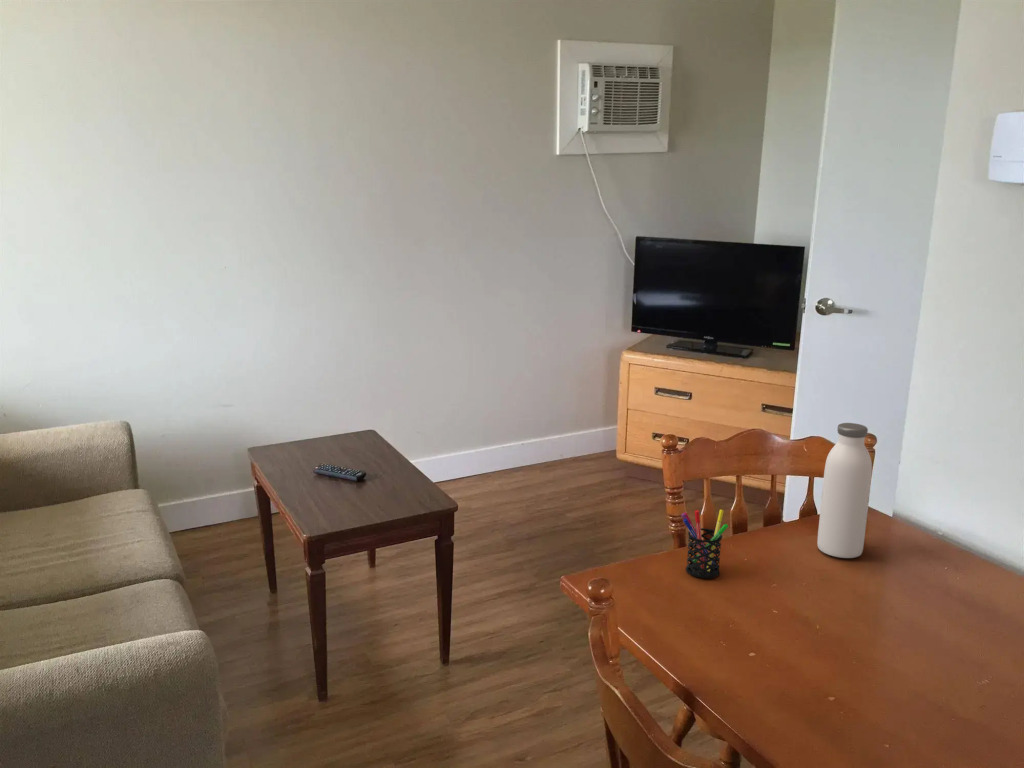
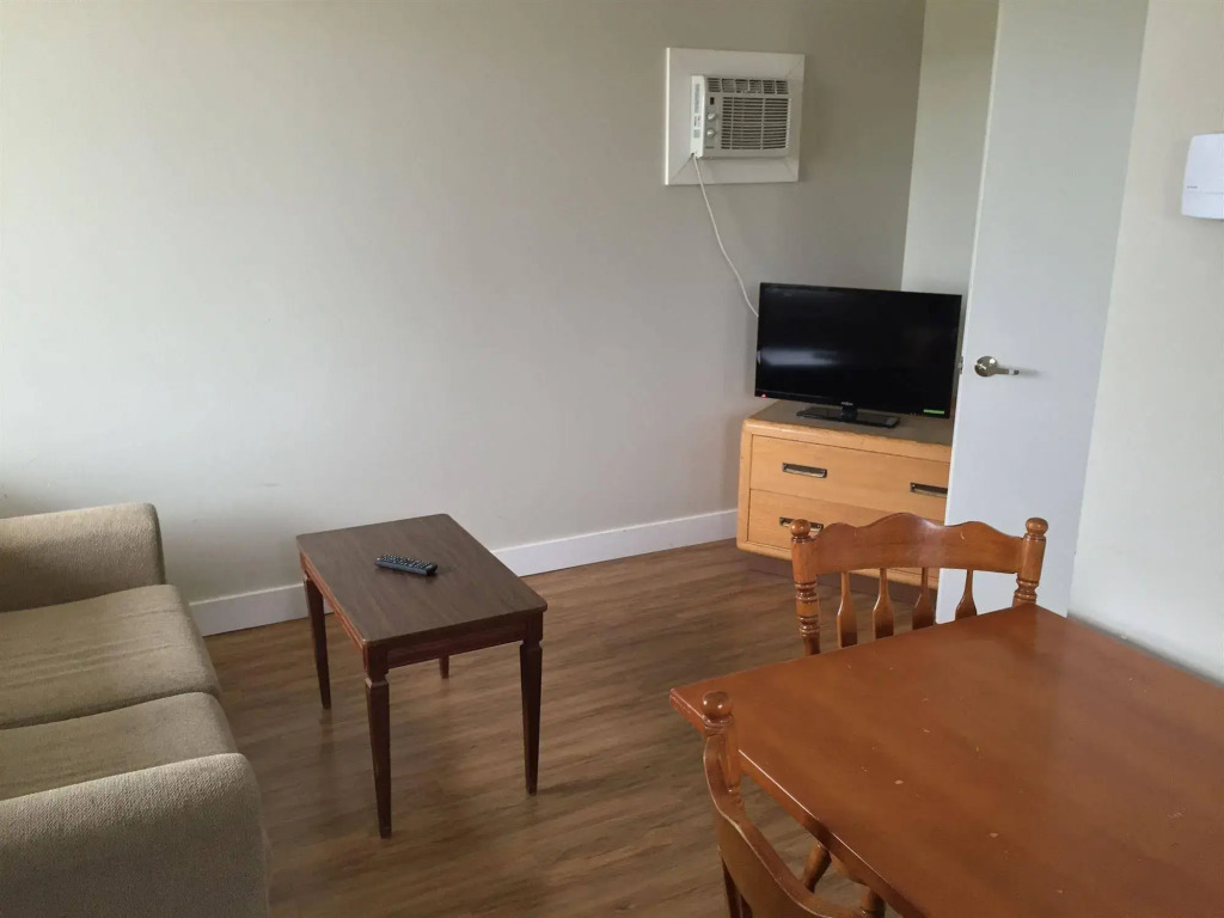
- water bottle [816,422,873,559]
- pen holder [680,509,729,579]
